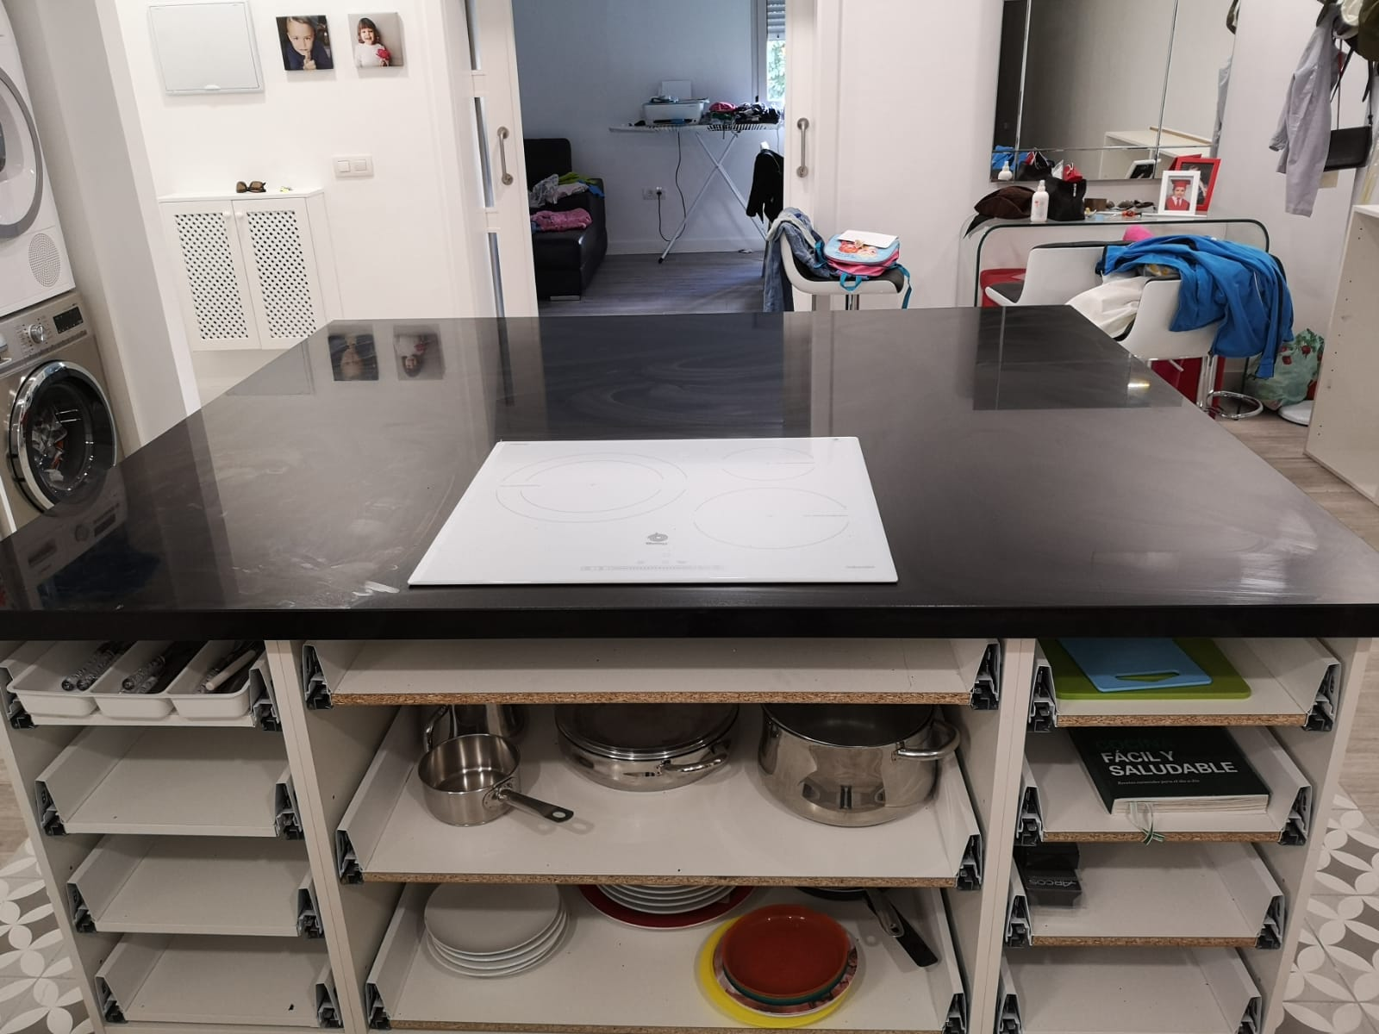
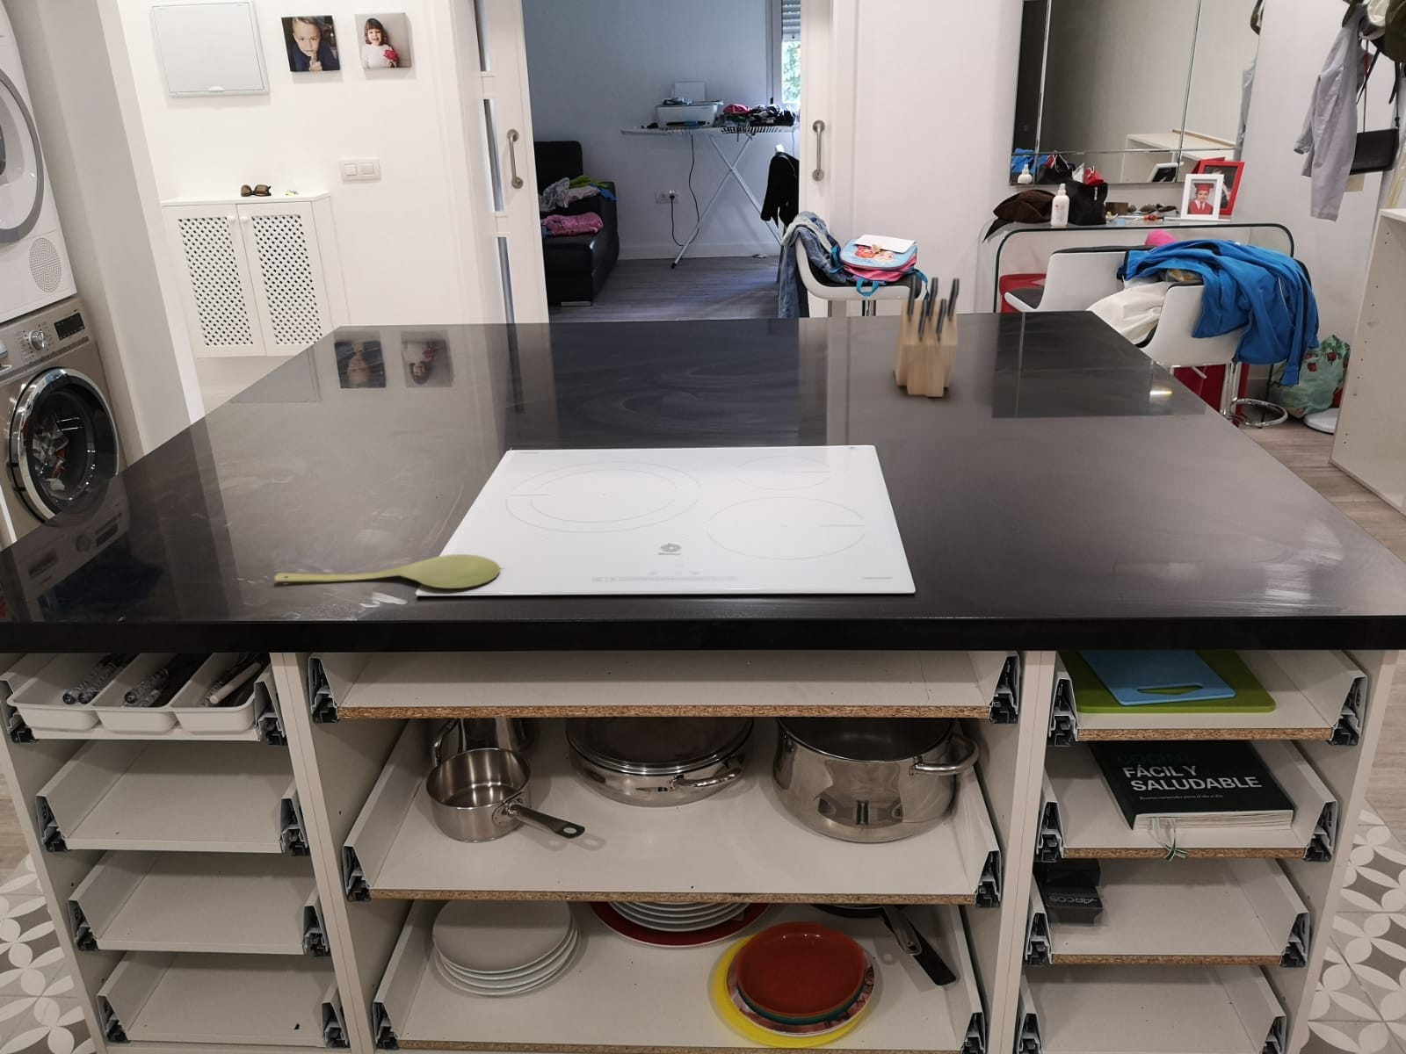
+ knife block [892,275,961,397]
+ spoon [275,554,500,589]
